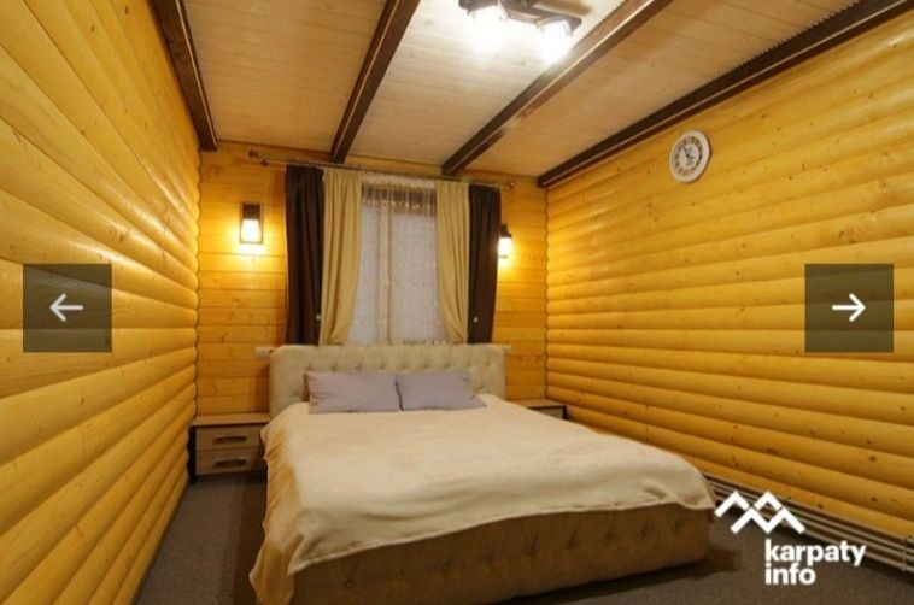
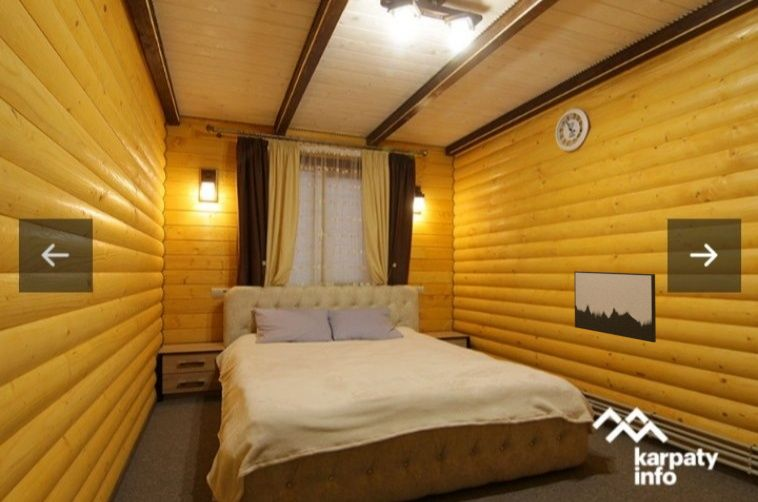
+ wall art [573,270,657,343]
